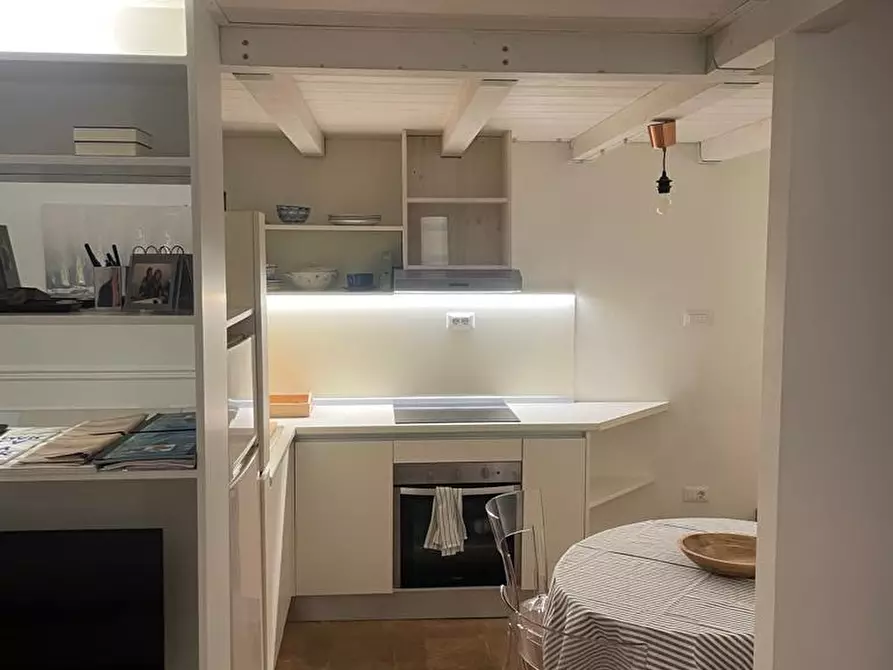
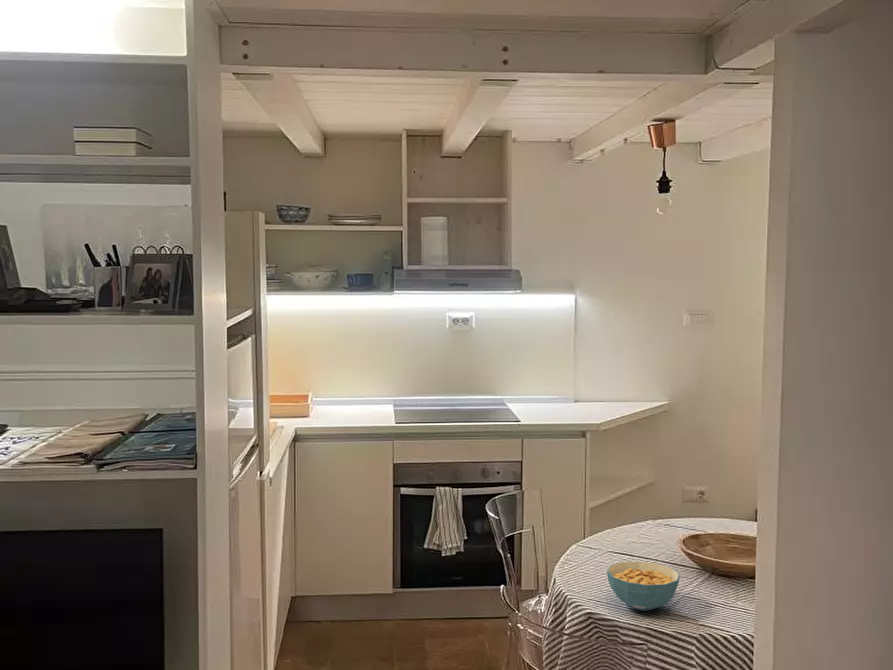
+ cereal bowl [606,560,681,612]
